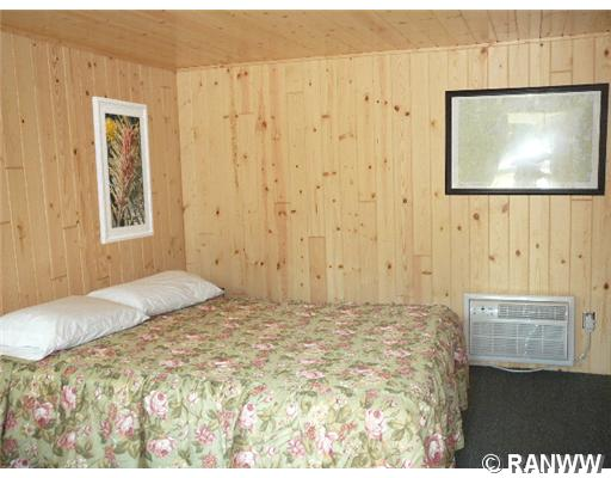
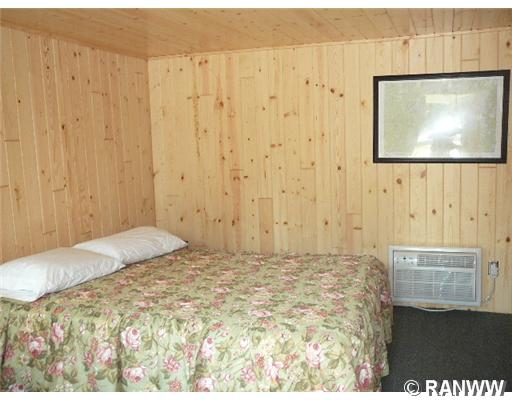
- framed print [91,96,155,245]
